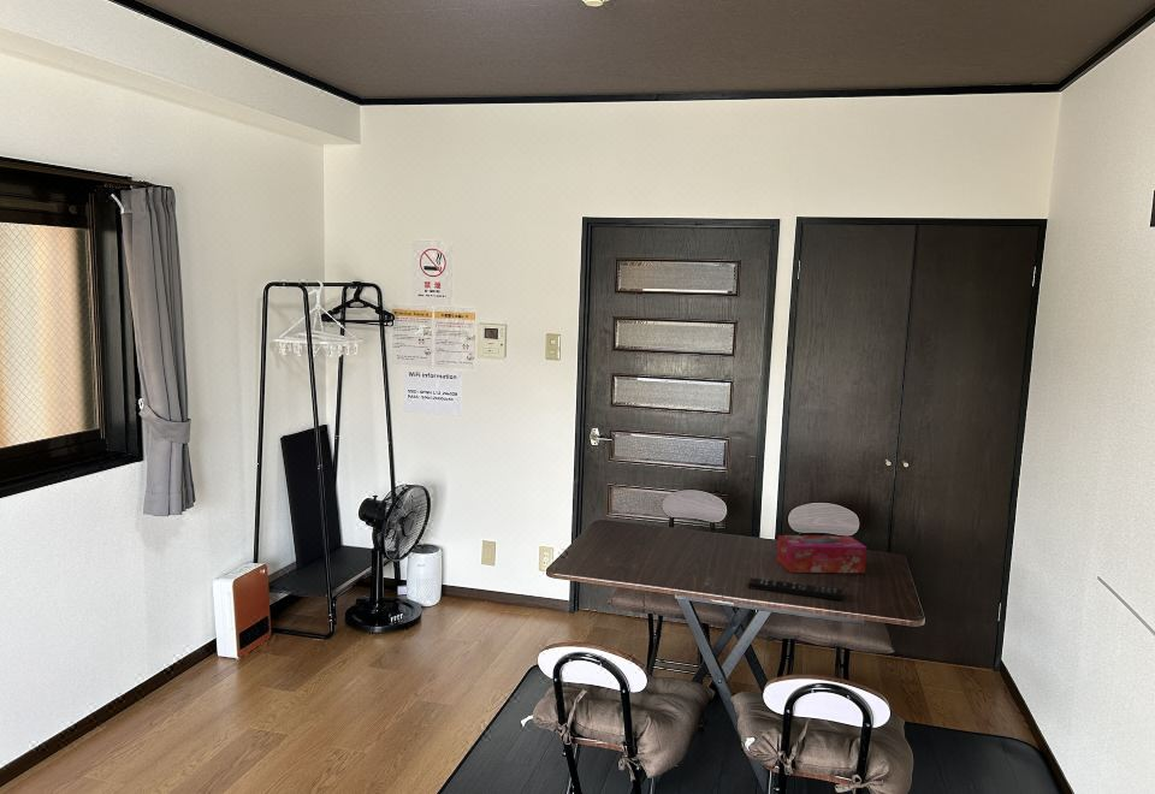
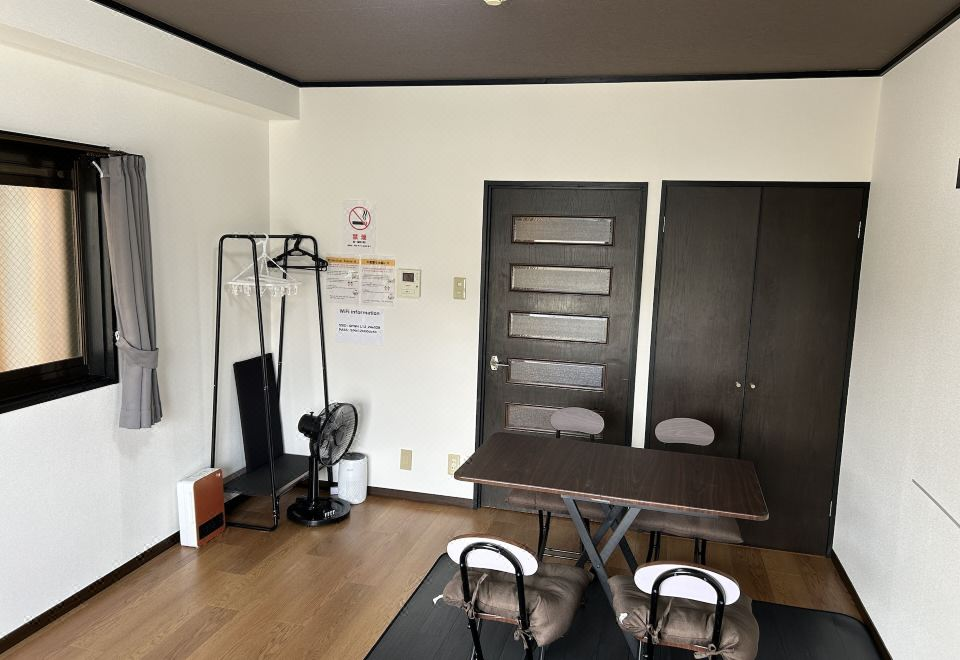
- tissue box [776,534,867,574]
- remote control [747,576,843,602]
